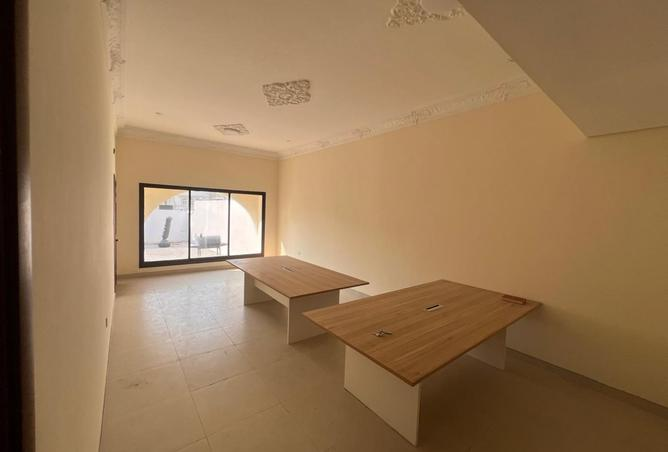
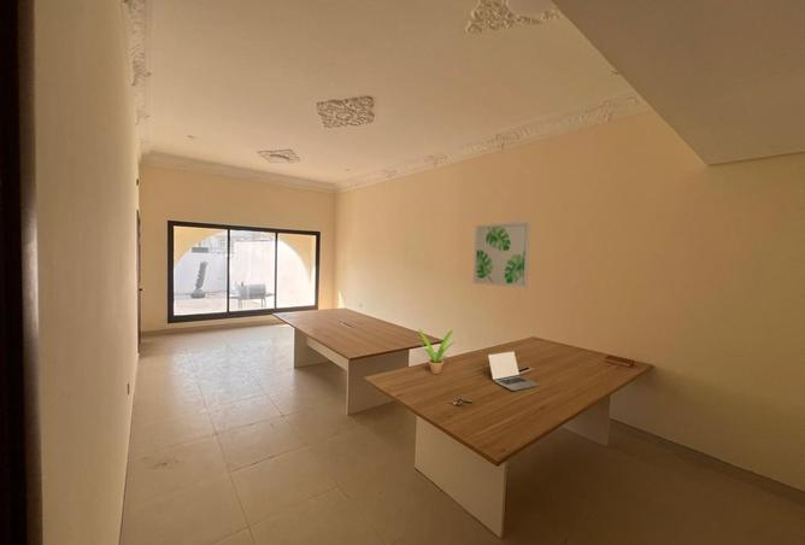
+ wall art [472,221,531,289]
+ potted plant [417,328,456,375]
+ laptop [487,350,541,392]
